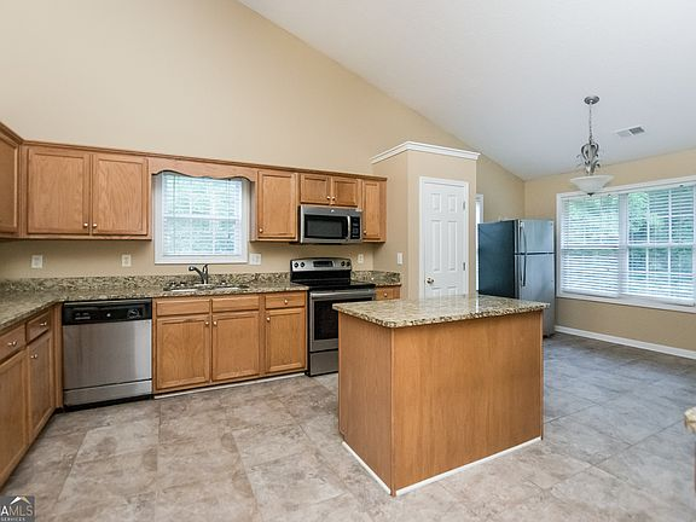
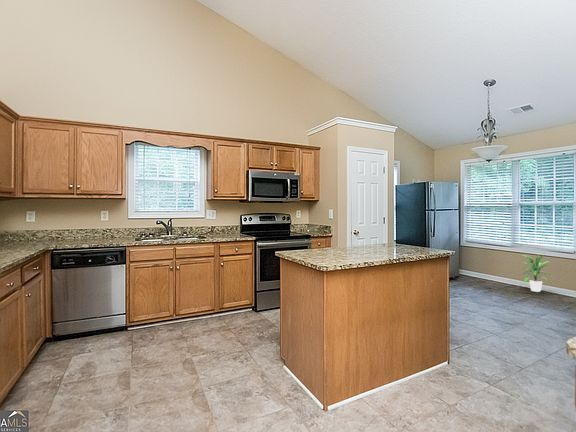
+ indoor plant [520,253,554,293]
